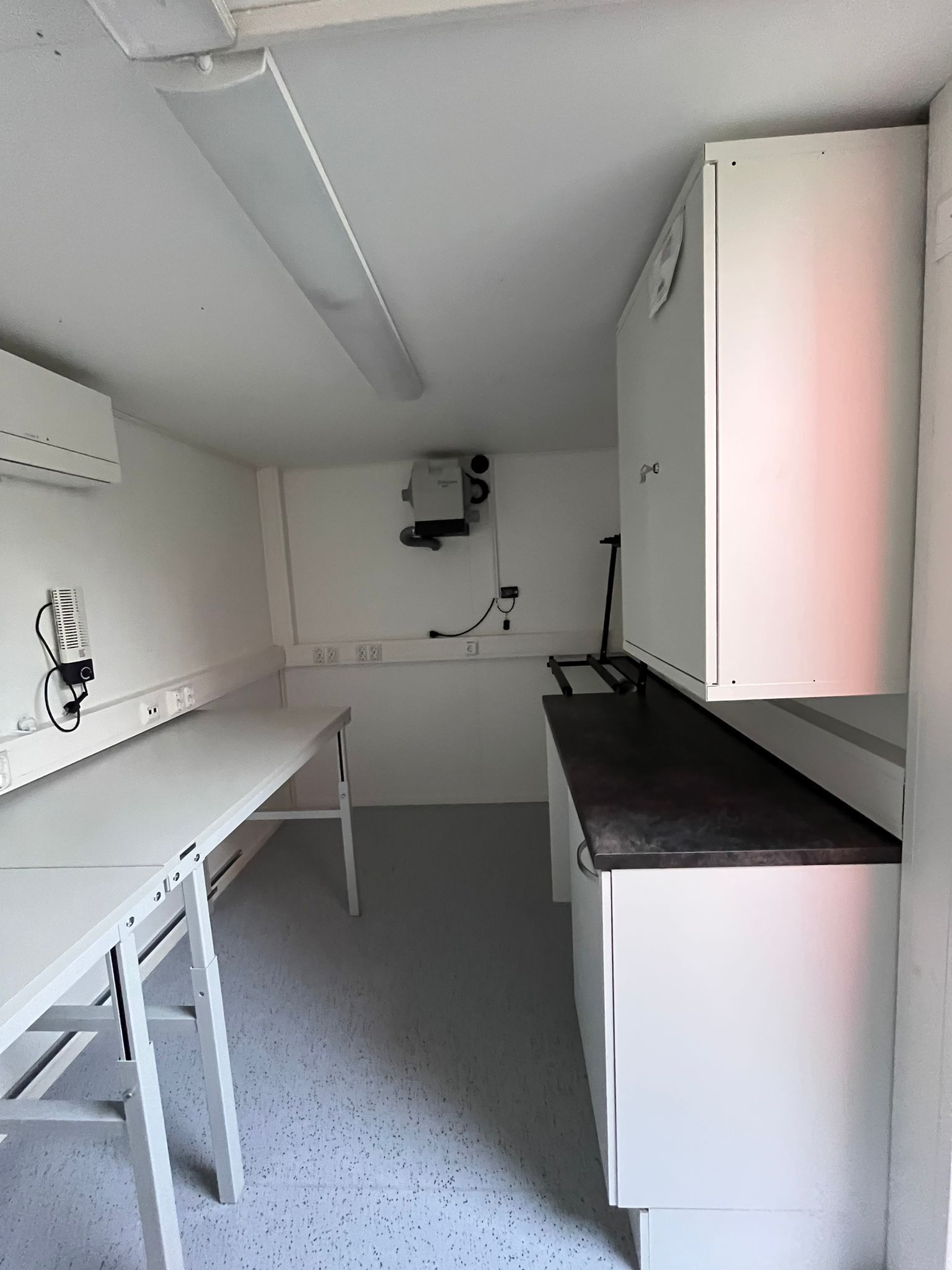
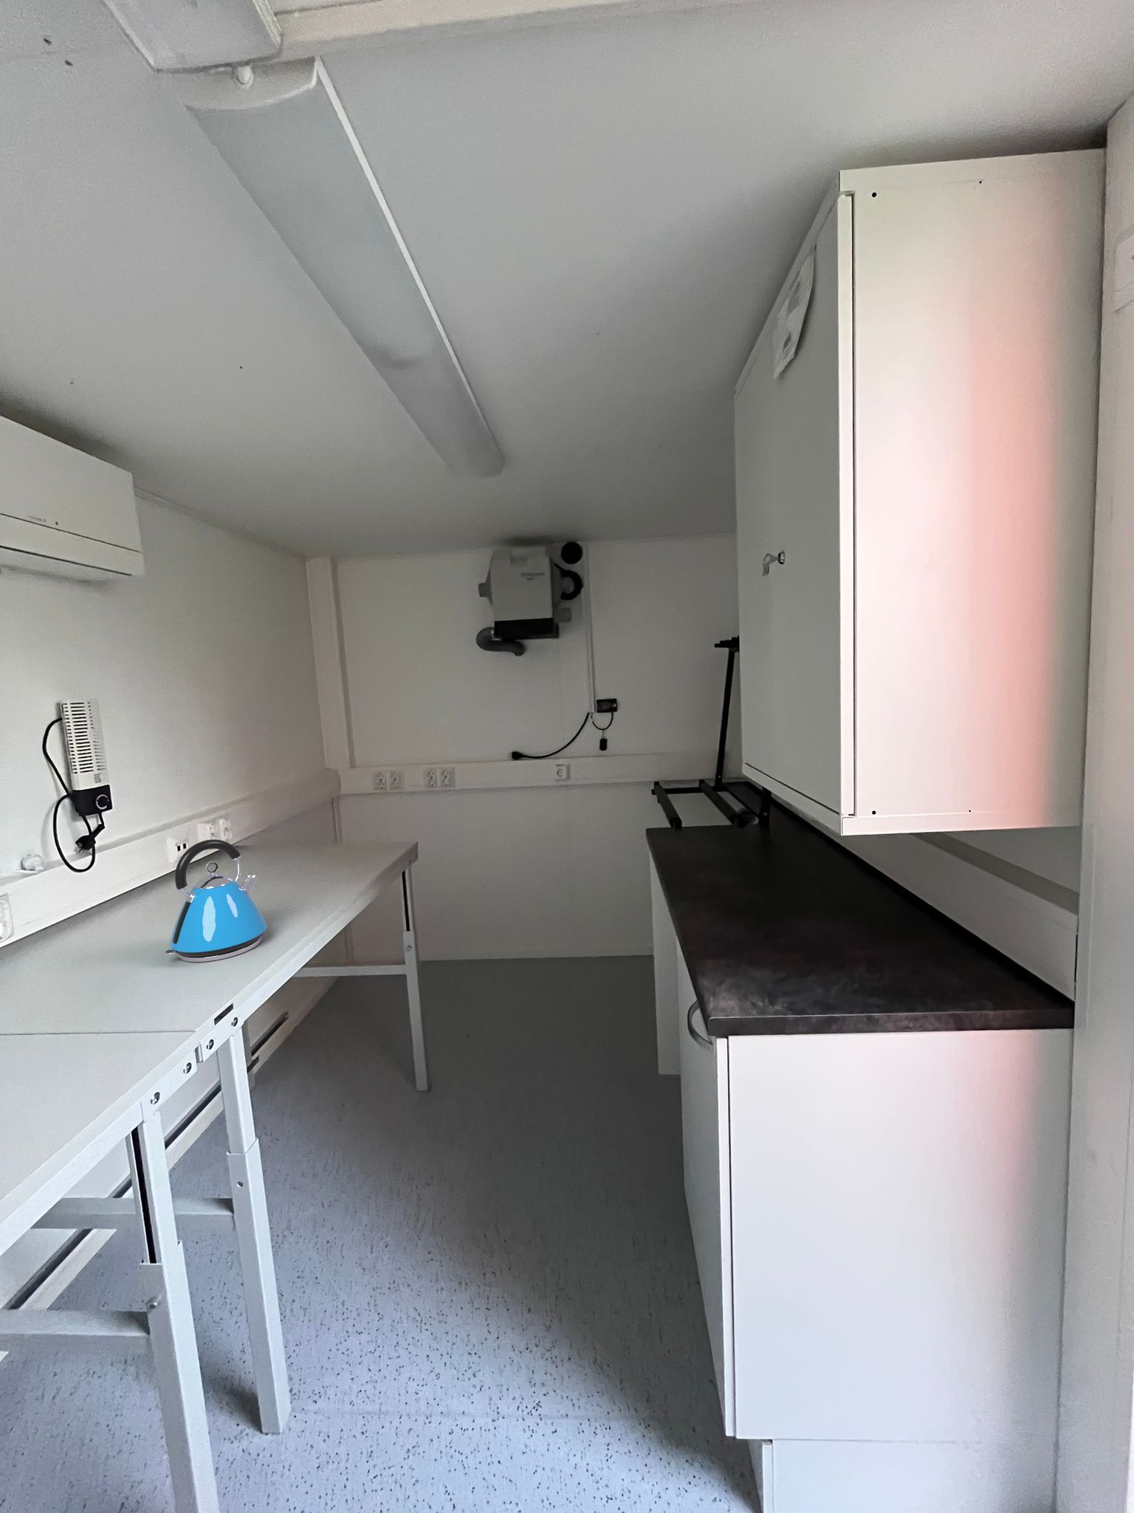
+ kettle [163,839,268,963]
